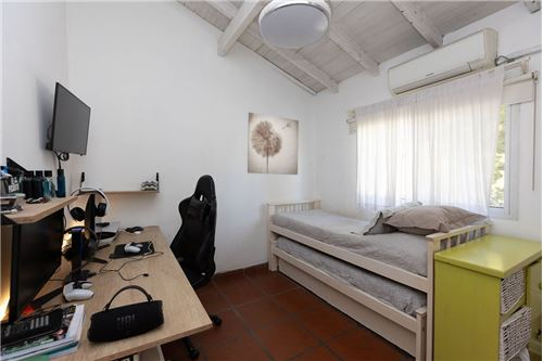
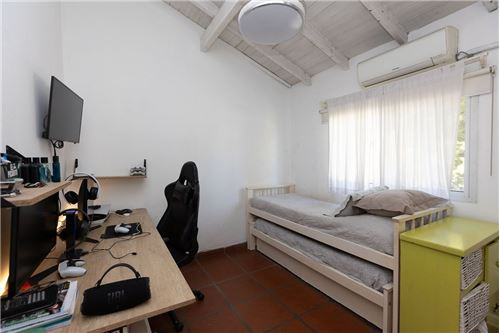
- wall art [247,112,300,176]
